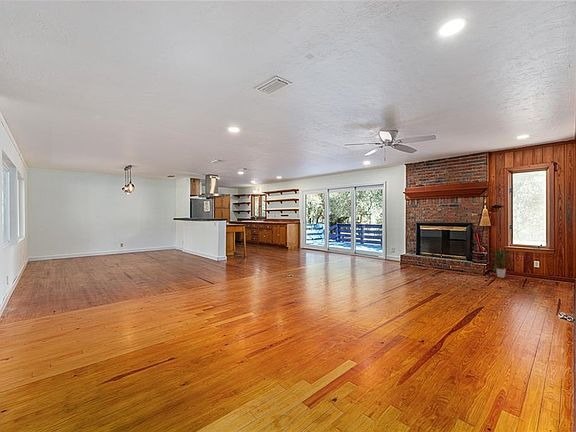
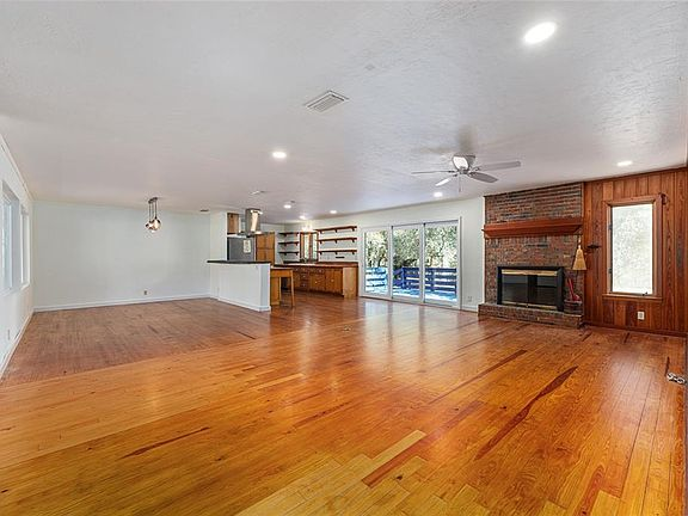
- indoor plant [488,246,514,279]
